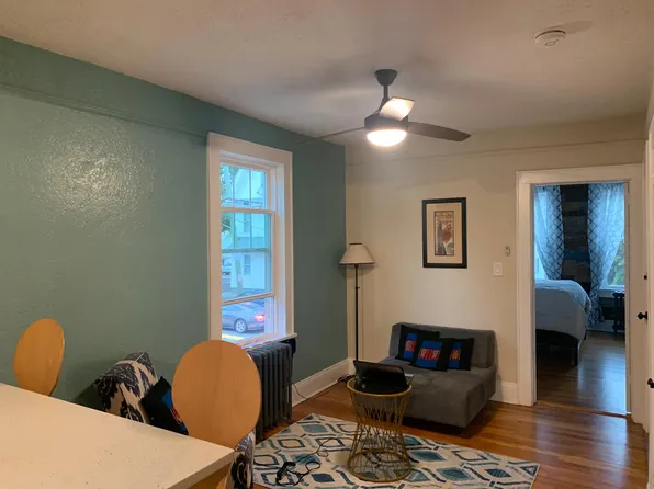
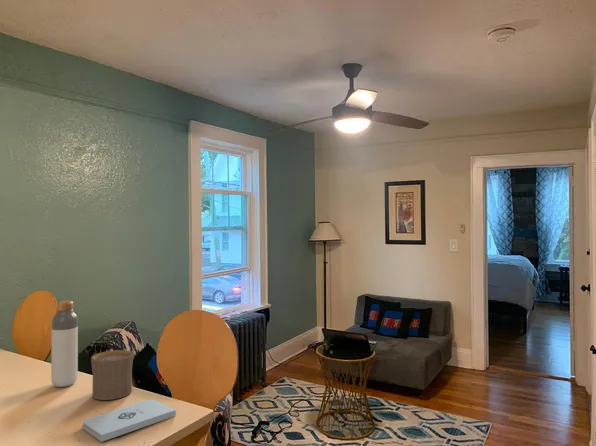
+ bottle [50,300,79,388]
+ cup [90,349,135,401]
+ notepad [81,399,177,443]
